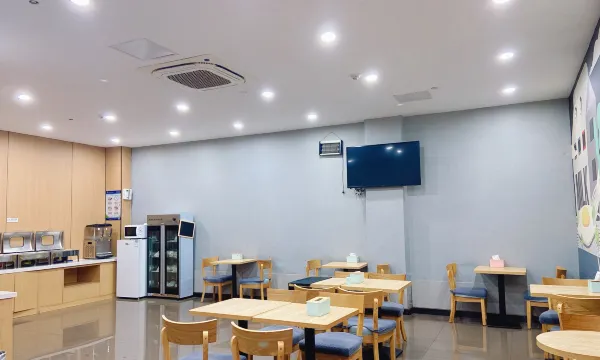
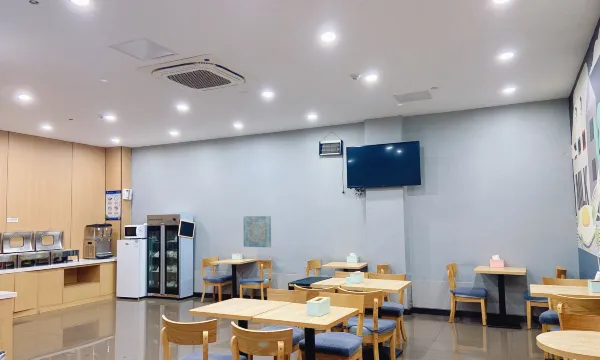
+ wall art [243,215,272,248]
